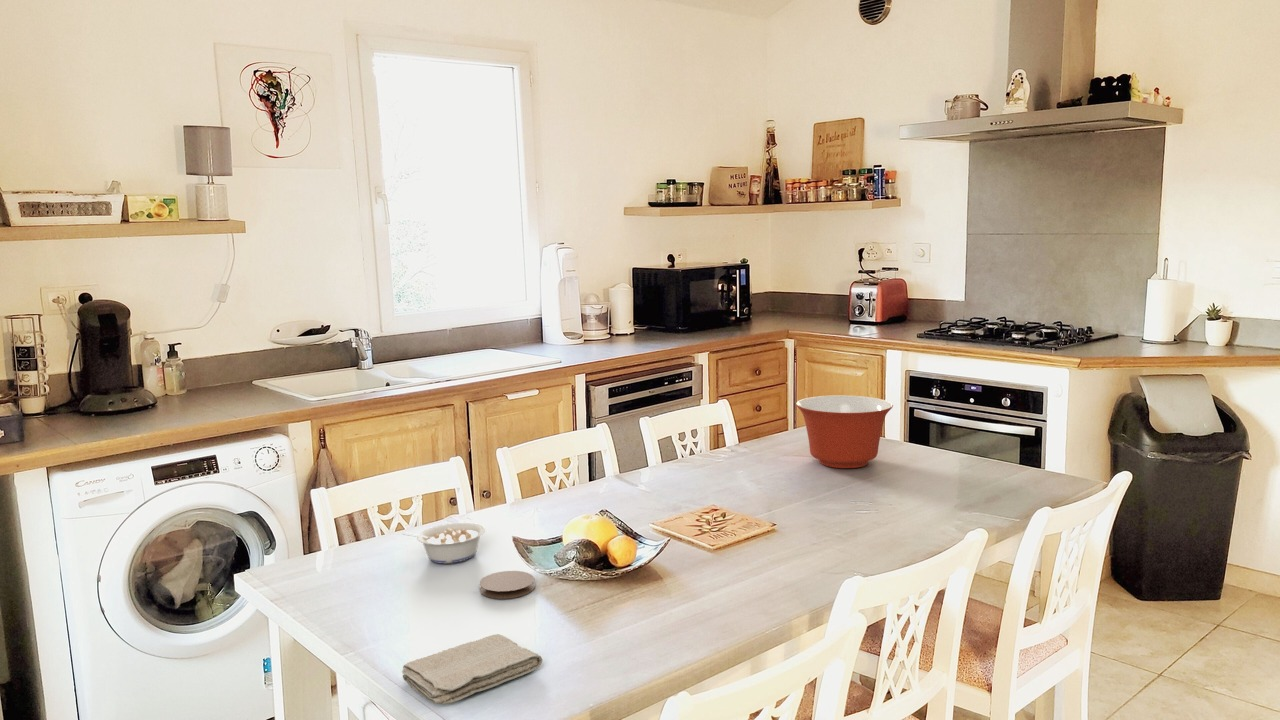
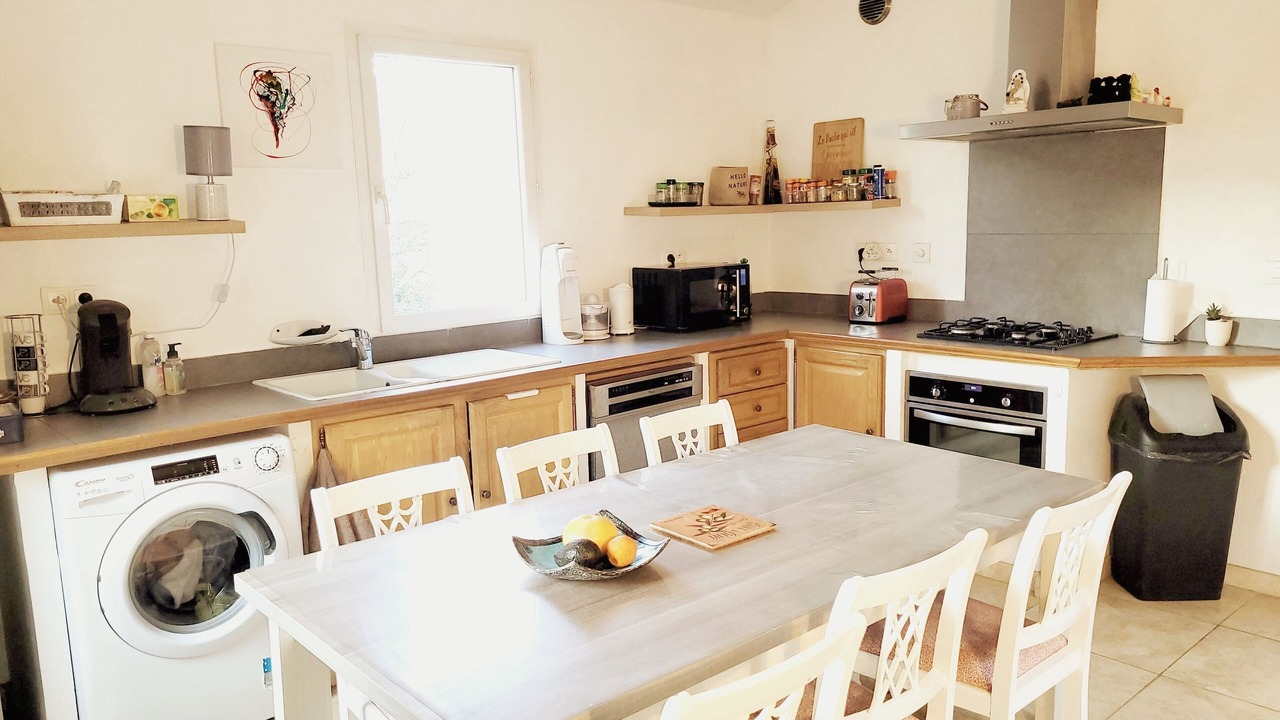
- mixing bowl [795,395,894,469]
- legume [401,522,486,565]
- coaster [479,570,536,600]
- washcloth [401,633,543,705]
